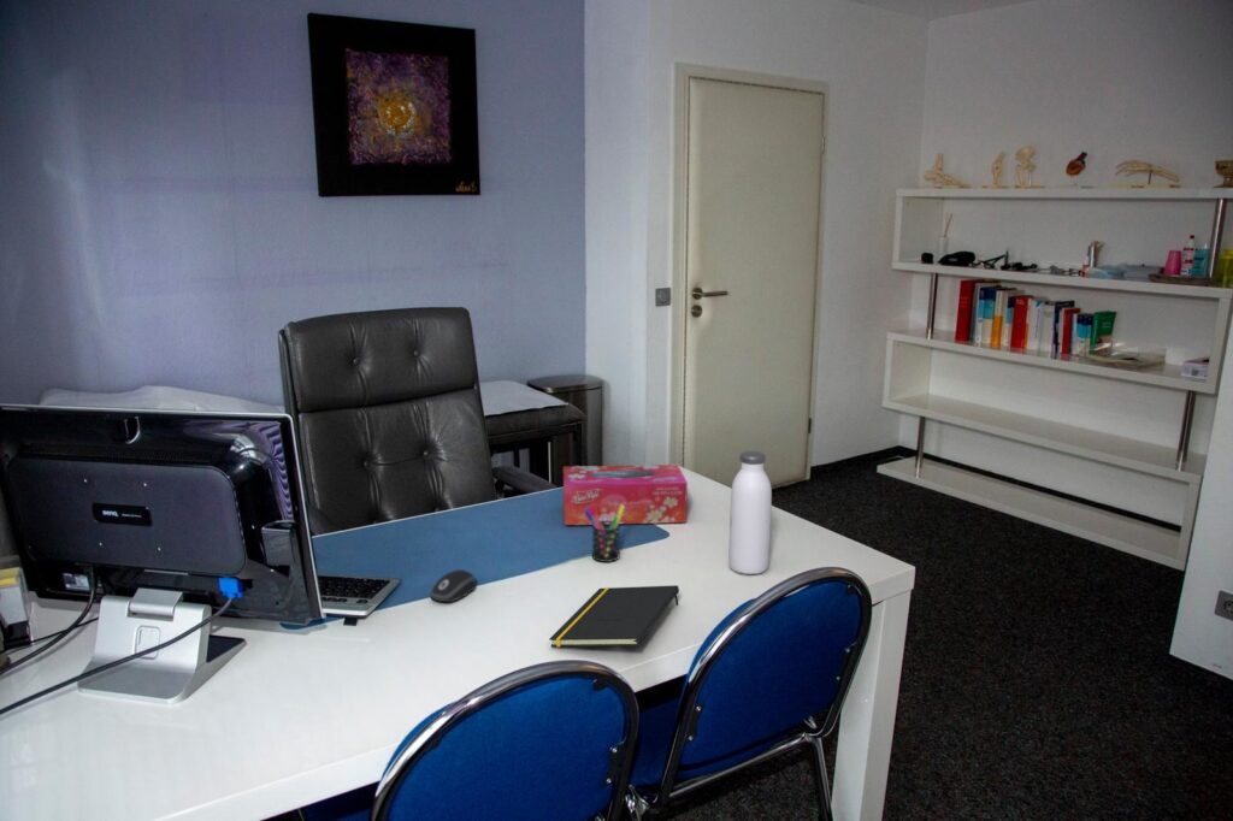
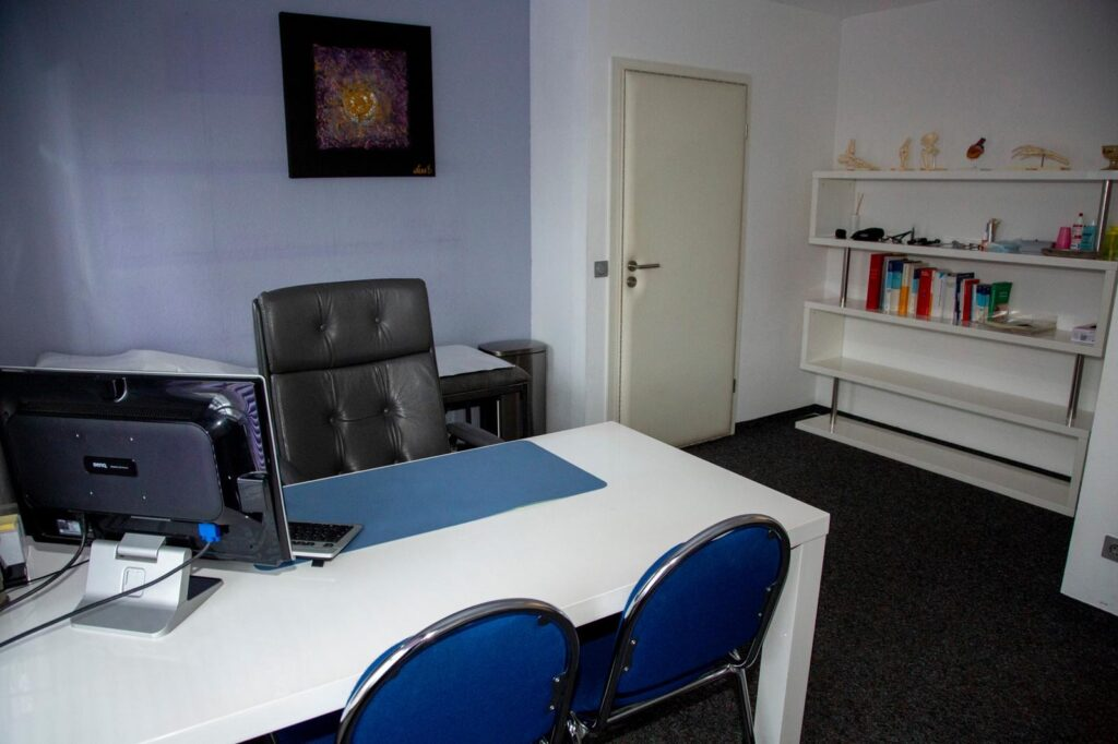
- computer mouse [430,568,477,603]
- notepad [548,584,680,648]
- pen holder [584,504,624,563]
- water bottle [727,450,773,575]
- tissue box [562,463,689,526]
